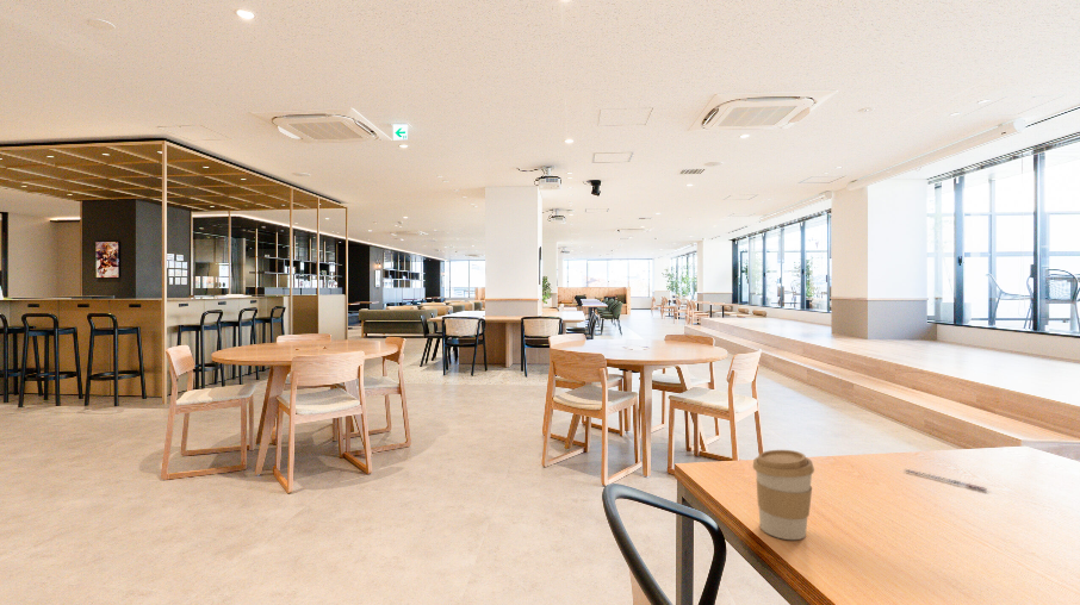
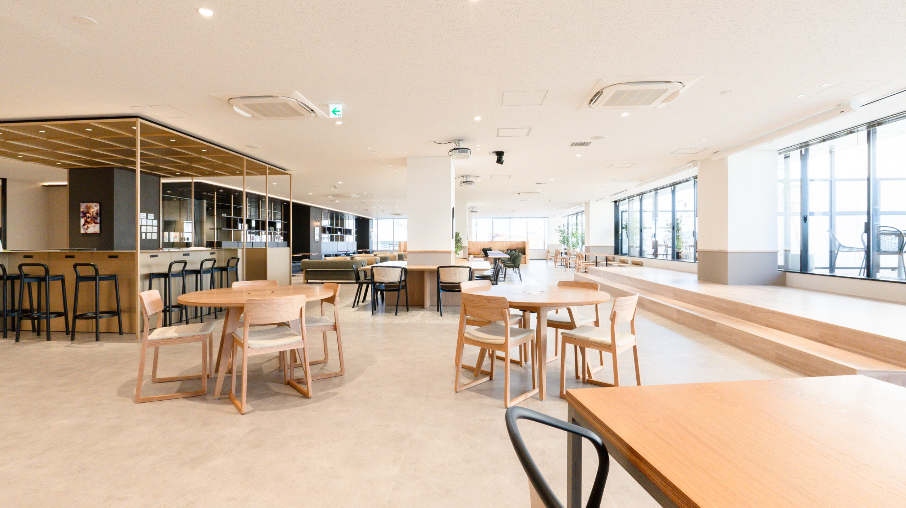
- coffee cup [752,449,815,541]
- pen [904,468,988,492]
